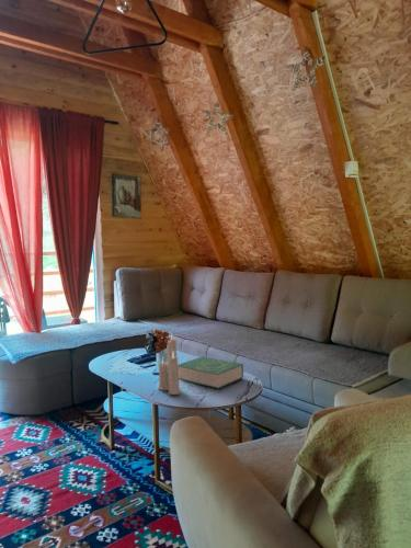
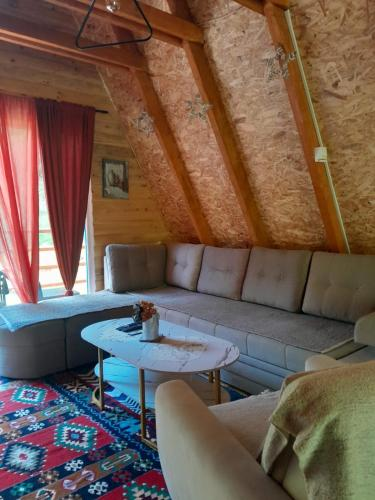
- candle [157,331,181,396]
- book [178,355,244,389]
